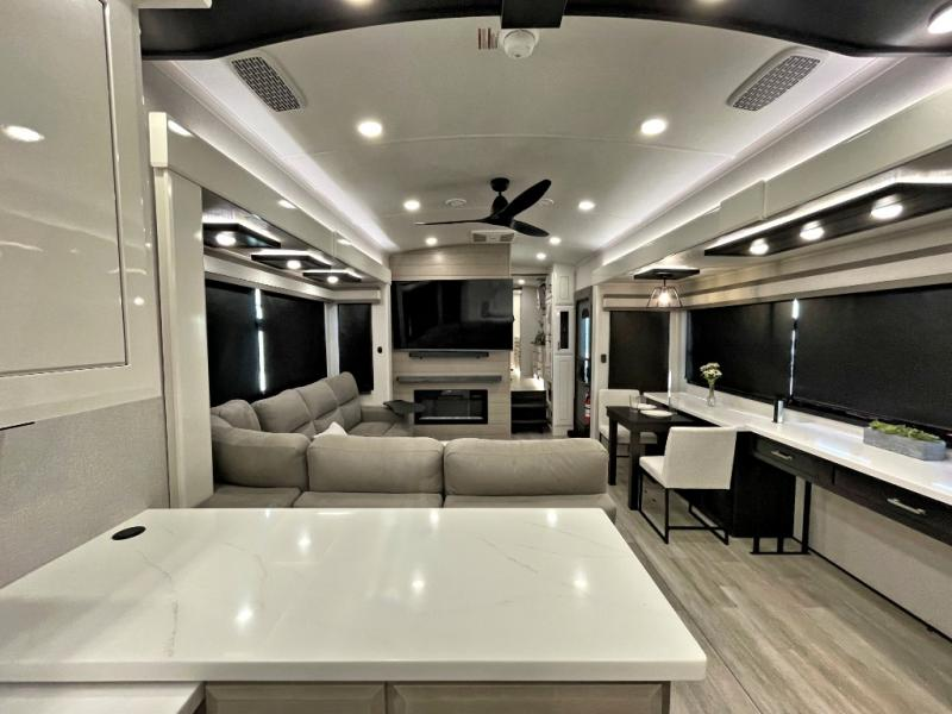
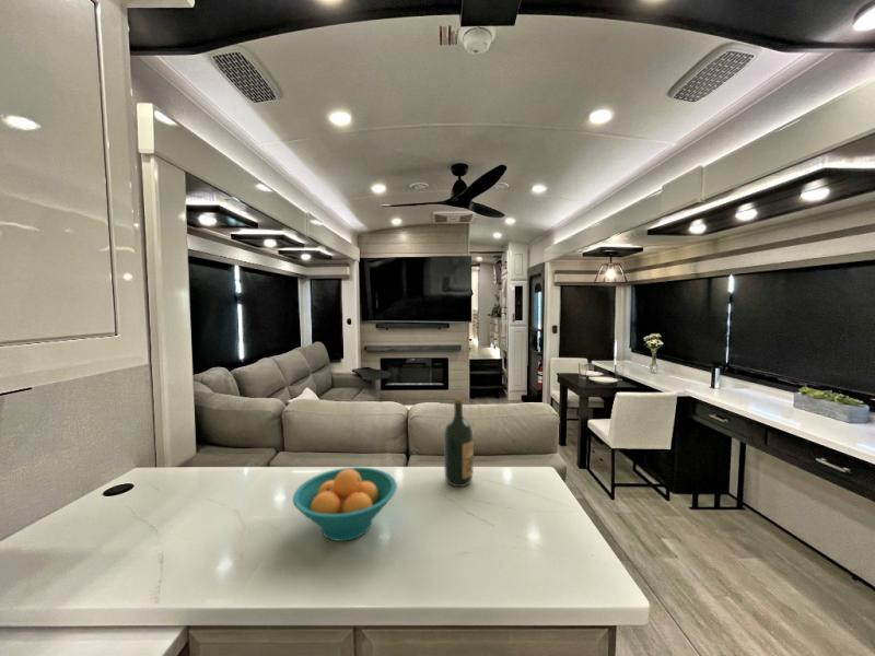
+ wine bottle [443,397,475,488]
+ fruit bowl [292,466,398,542]
